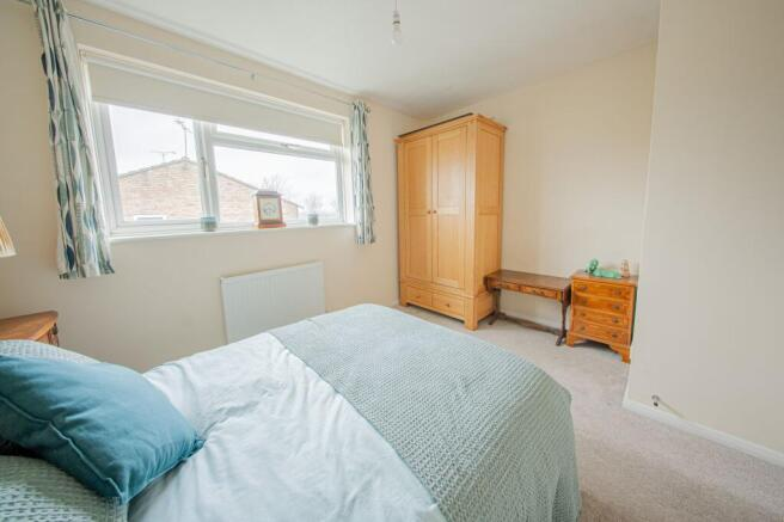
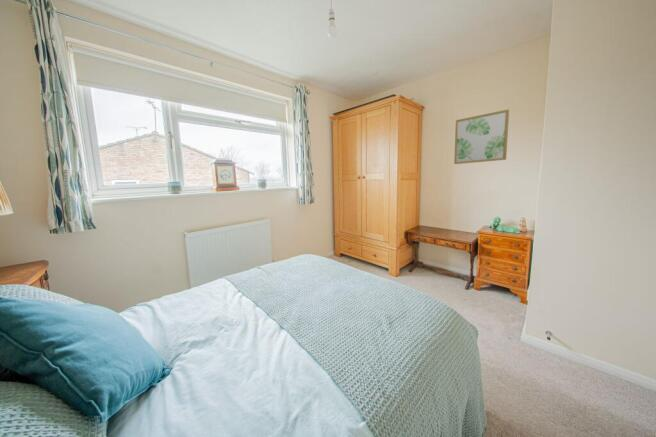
+ wall art [453,108,510,165]
